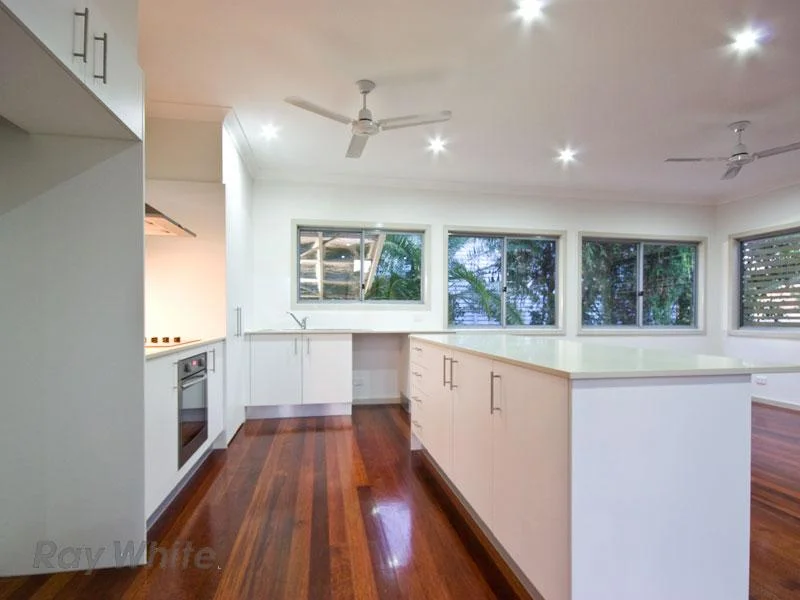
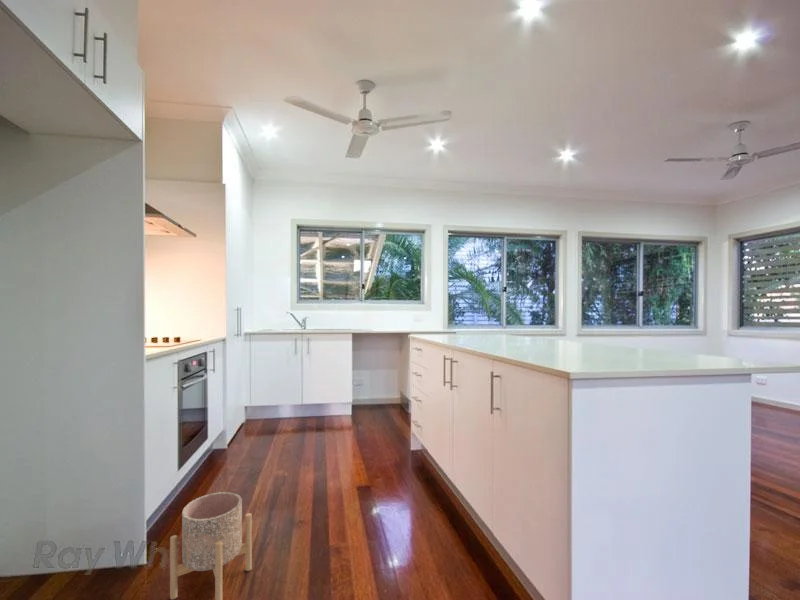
+ planter [169,491,253,600]
